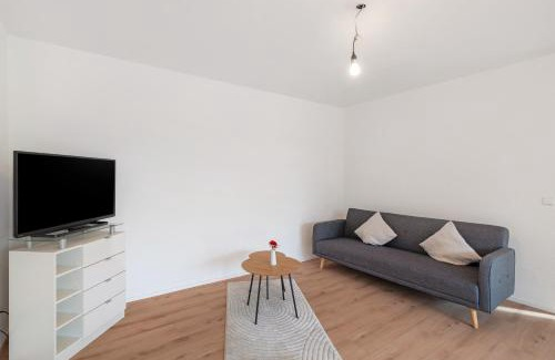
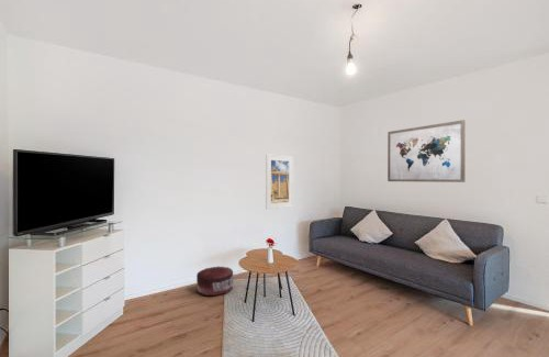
+ pouf [195,265,235,297]
+ wall art [386,119,467,183]
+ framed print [265,154,294,210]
